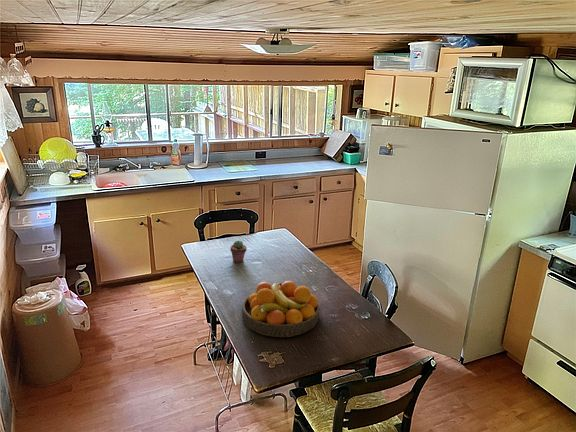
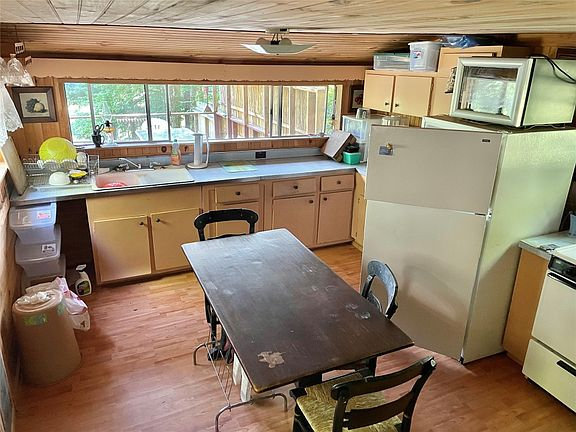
- fruit bowl [241,280,320,338]
- potted succulent [229,239,248,264]
